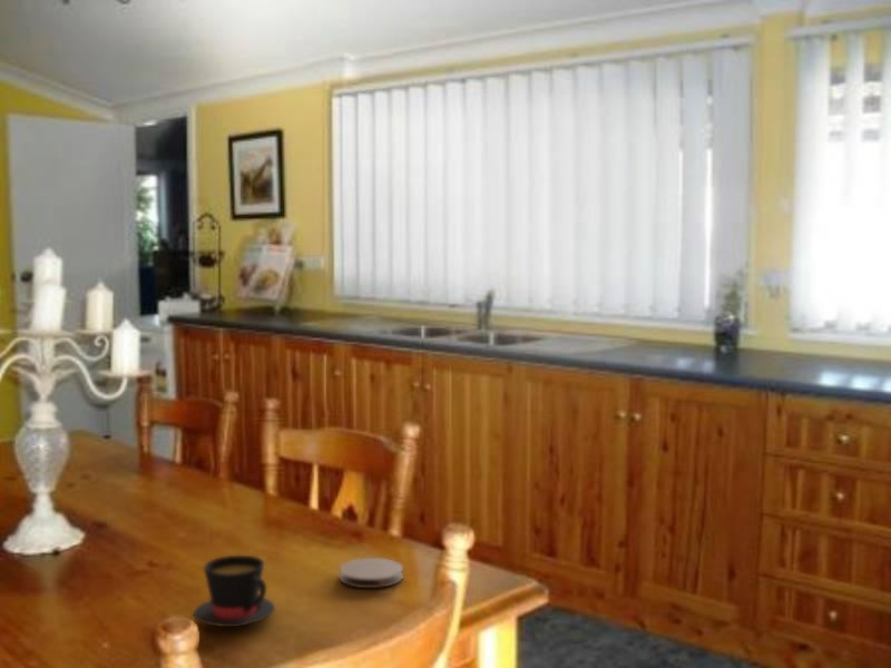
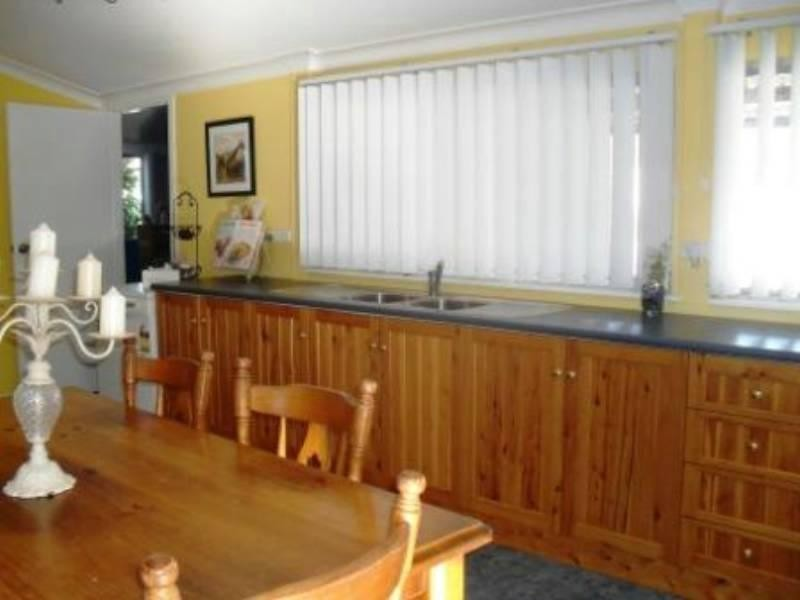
- coaster [339,557,404,589]
- teacup [193,554,276,628]
